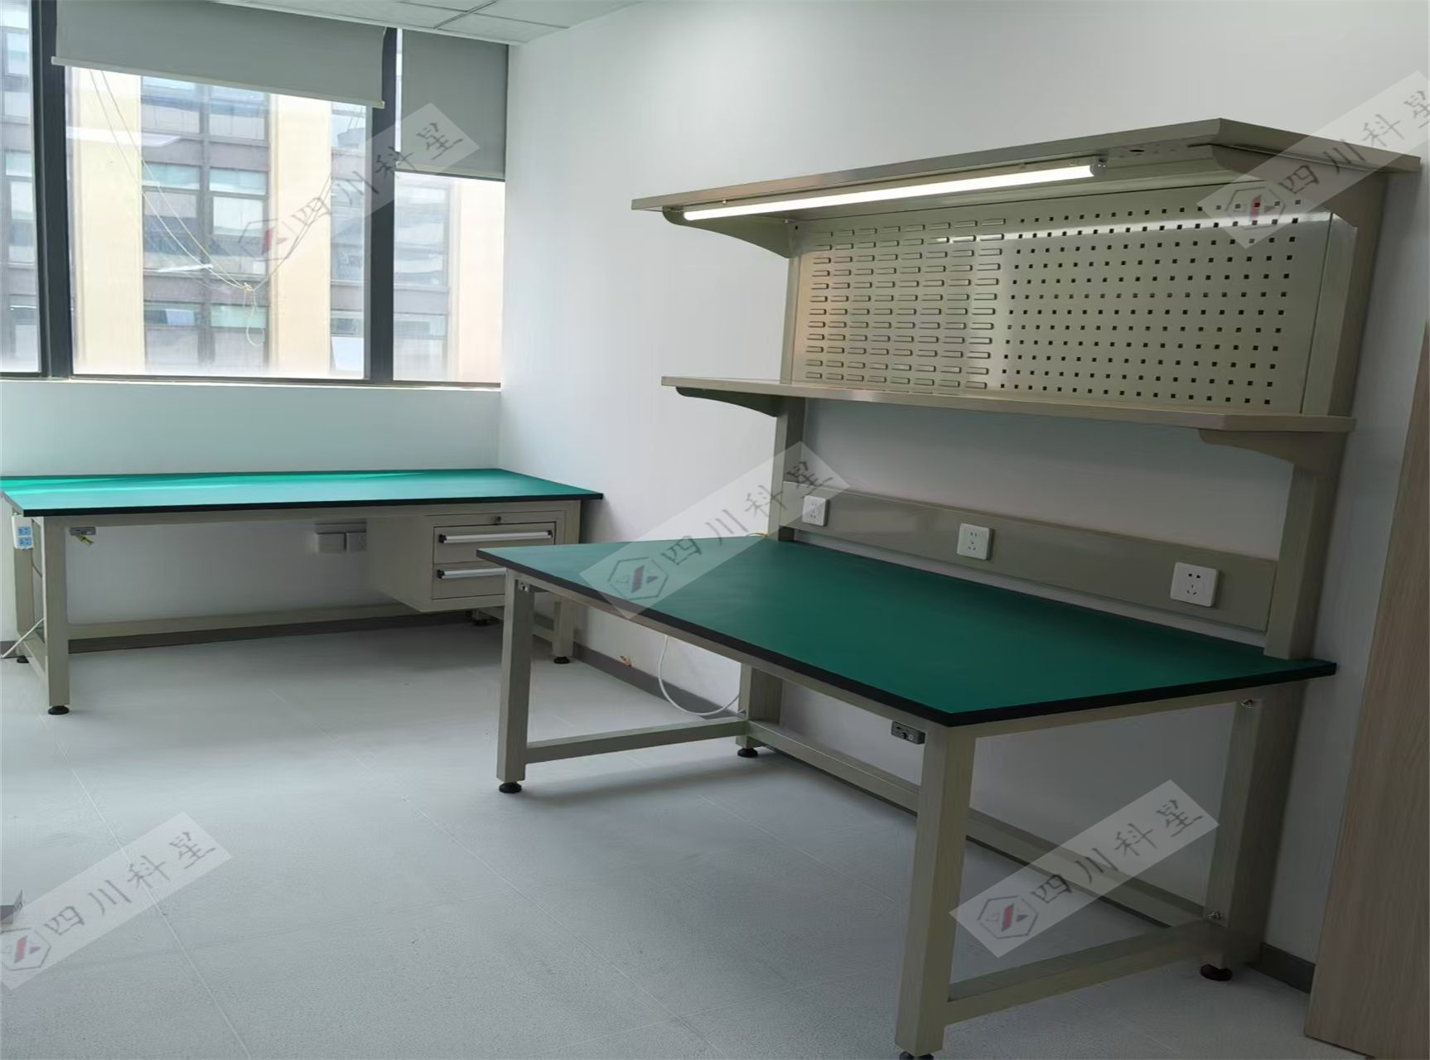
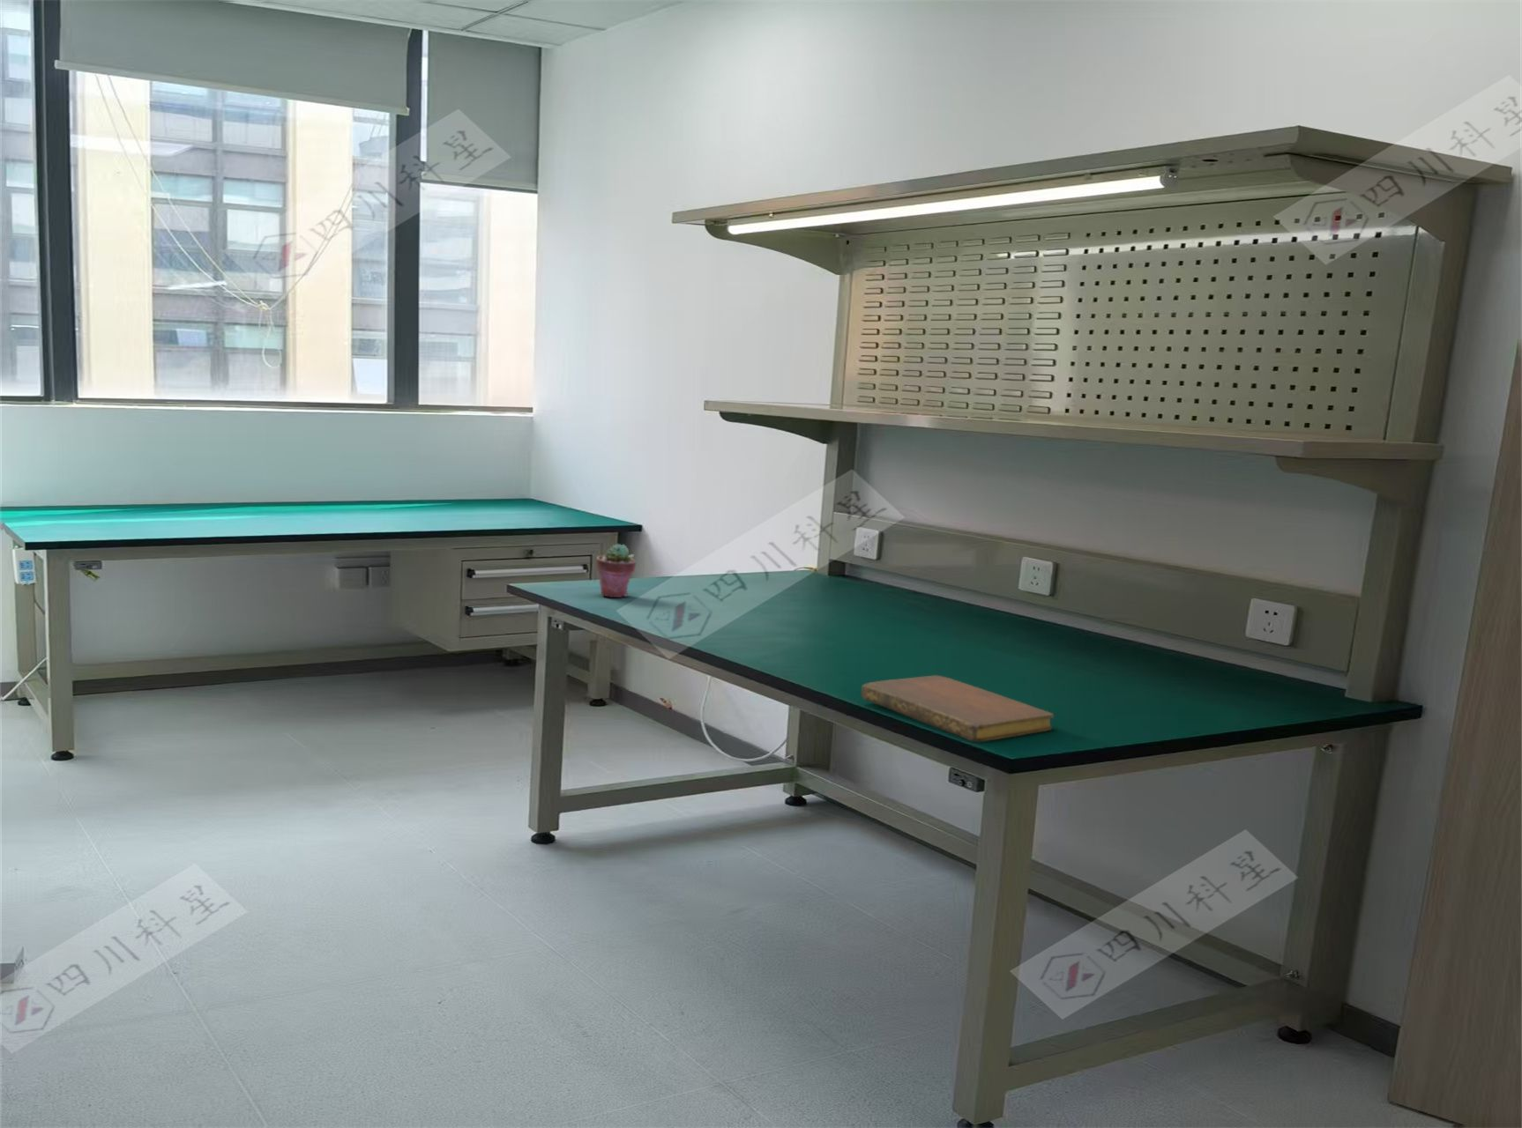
+ notebook [861,675,1055,743]
+ potted succulent [595,543,637,598]
